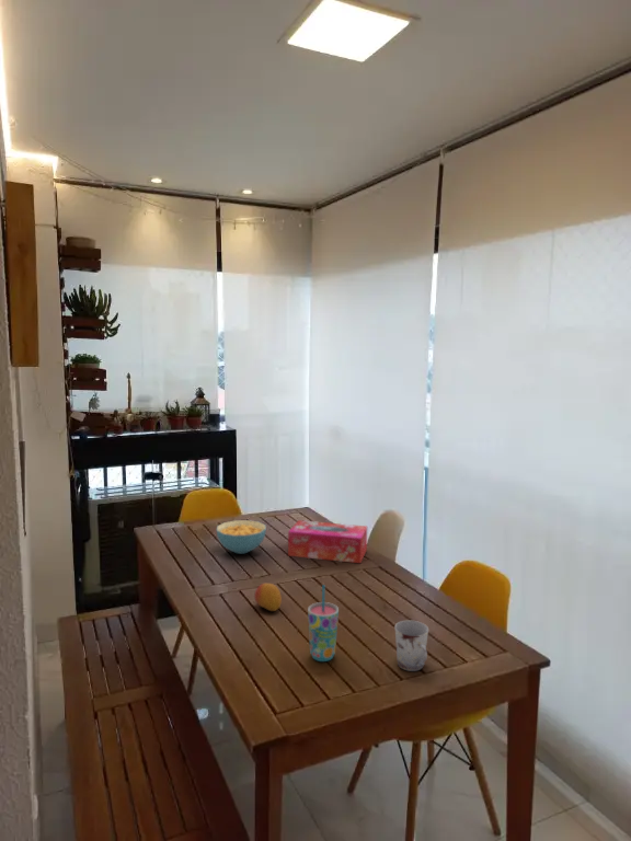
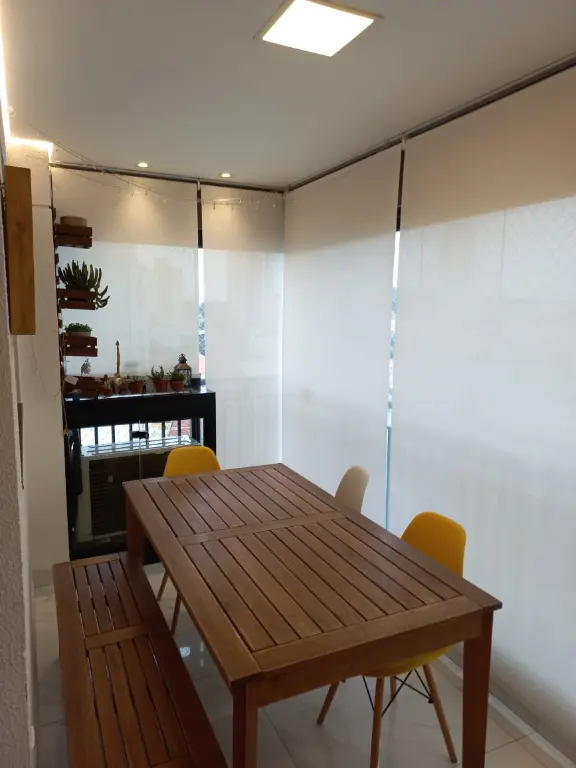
- cereal bowl [216,519,267,555]
- cup [394,619,429,672]
- fruit [253,583,283,612]
- tissue box [287,519,368,564]
- cup [307,584,340,663]
